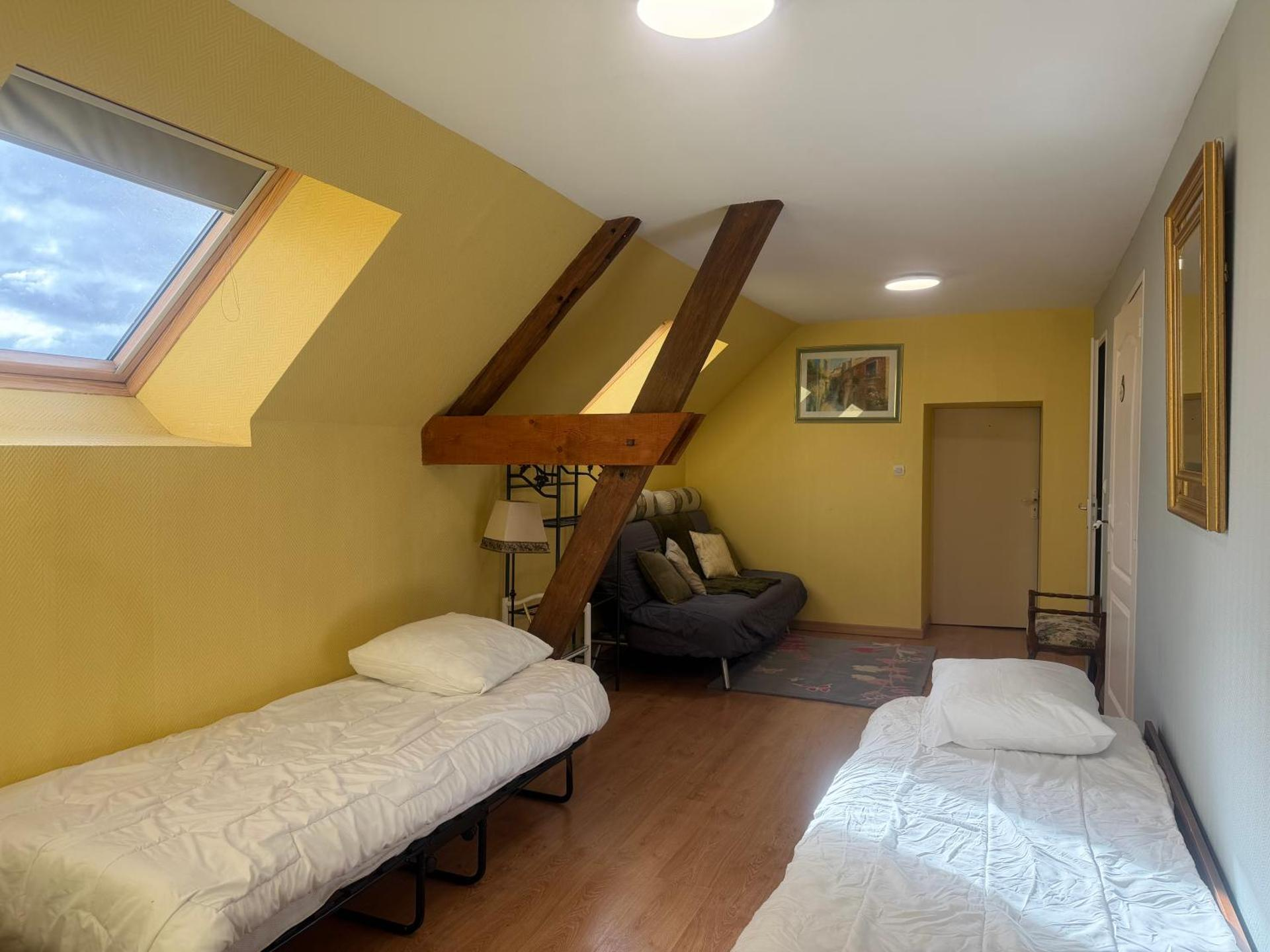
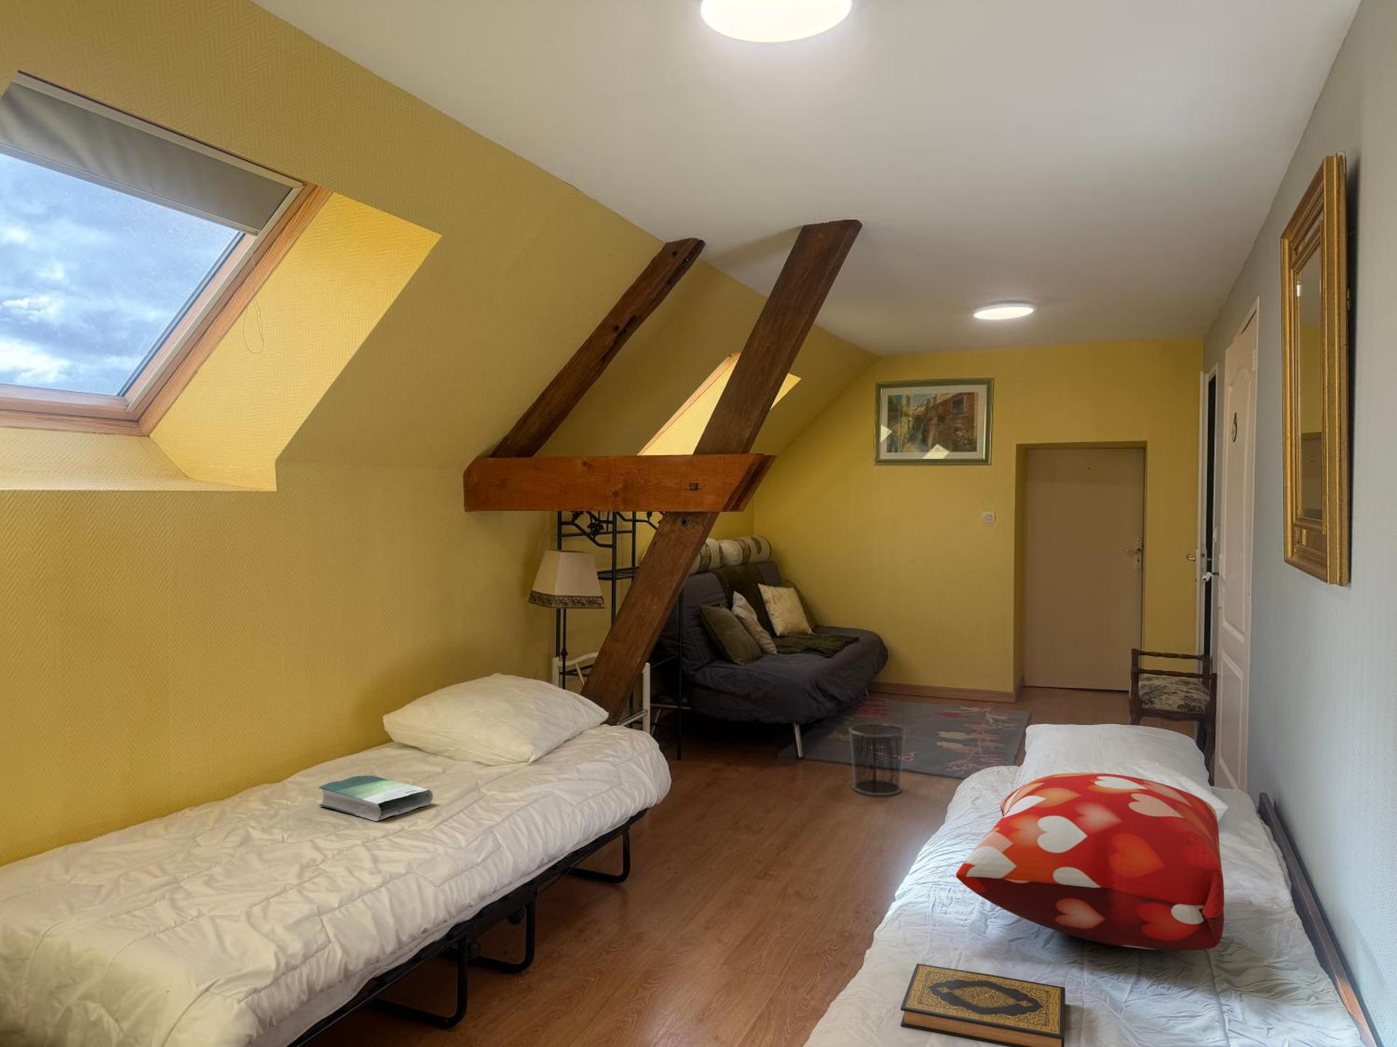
+ book [318,775,433,822]
+ waste bin [848,723,906,796]
+ decorative pillow [955,772,1224,951]
+ hardback book [900,962,1066,1047]
